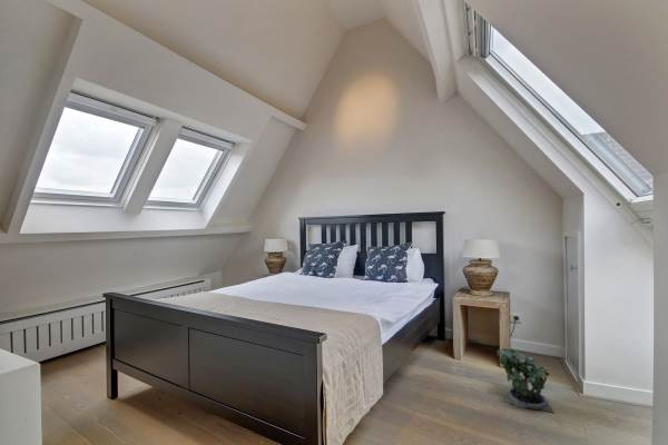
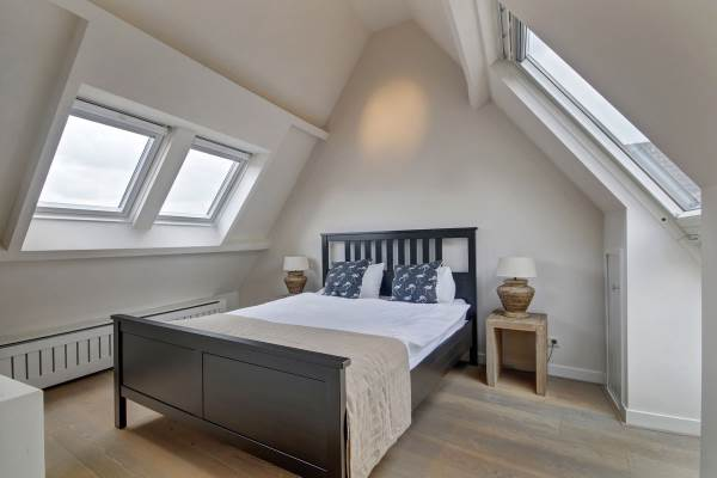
- potted plant [495,347,554,414]
